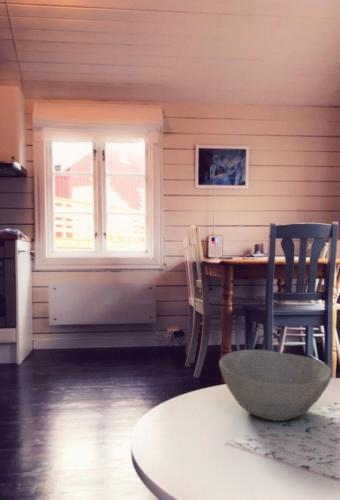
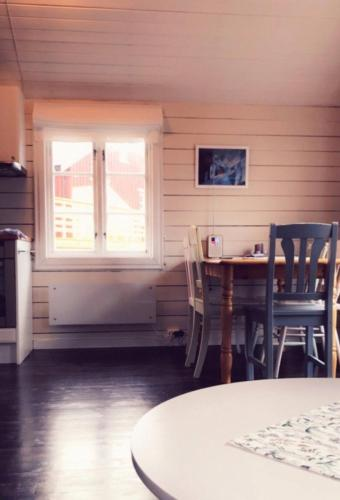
- bowl [218,349,333,422]
